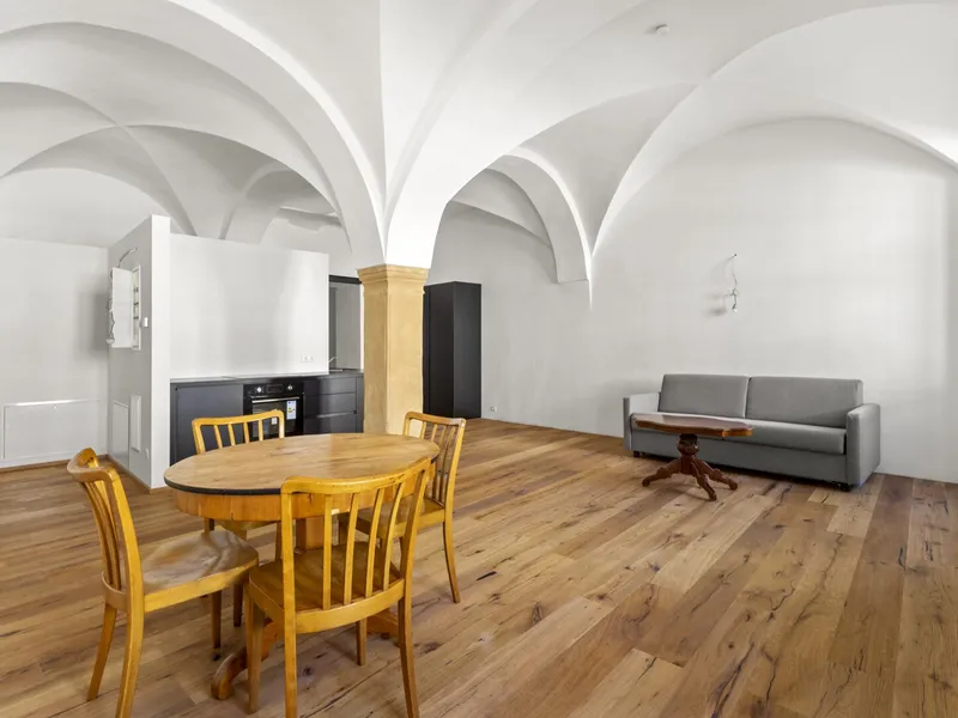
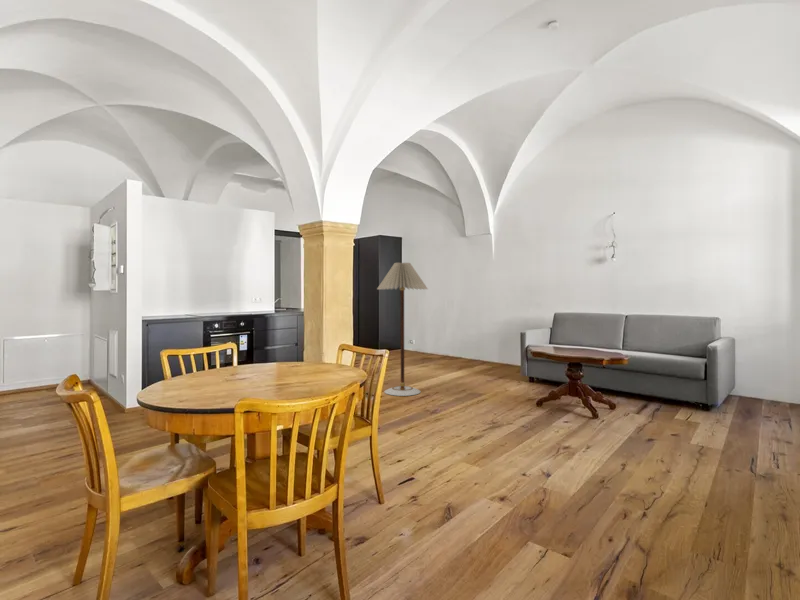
+ floor lamp [376,261,429,397]
